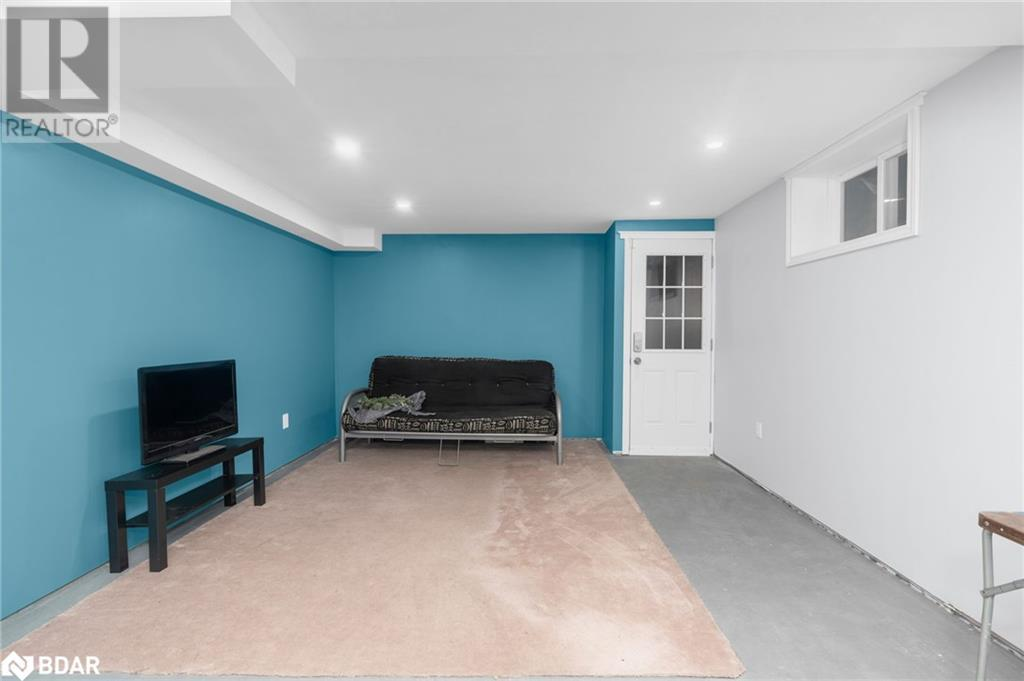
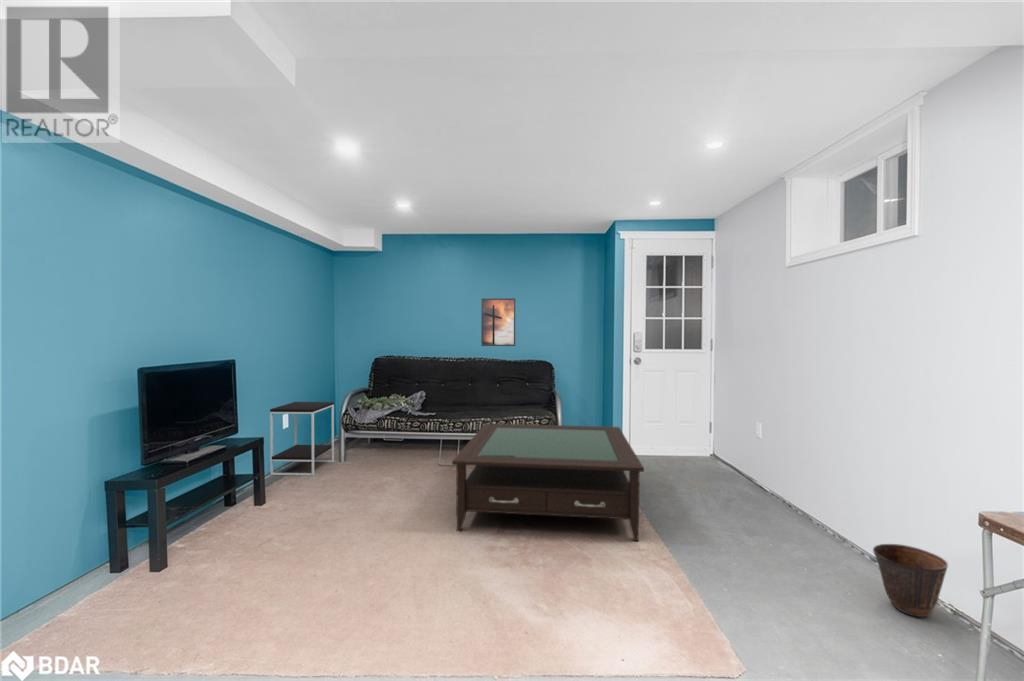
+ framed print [480,297,516,347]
+ coffee table [451,422,645,542]
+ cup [872,543,949,618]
+ side table [269,401,335,477]
